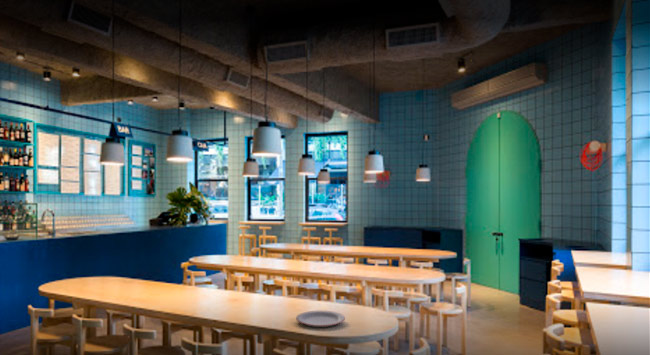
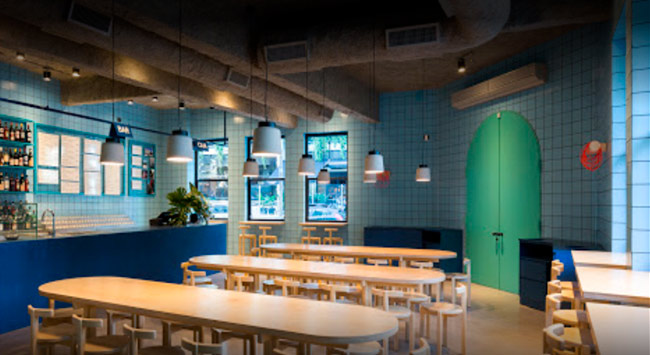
- plate [295,310,346,328]
